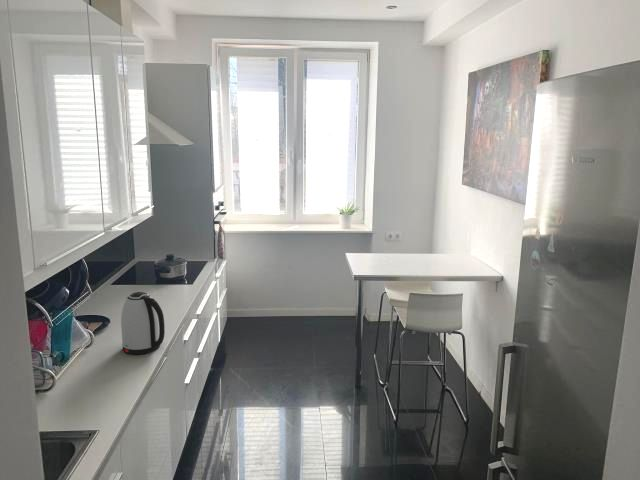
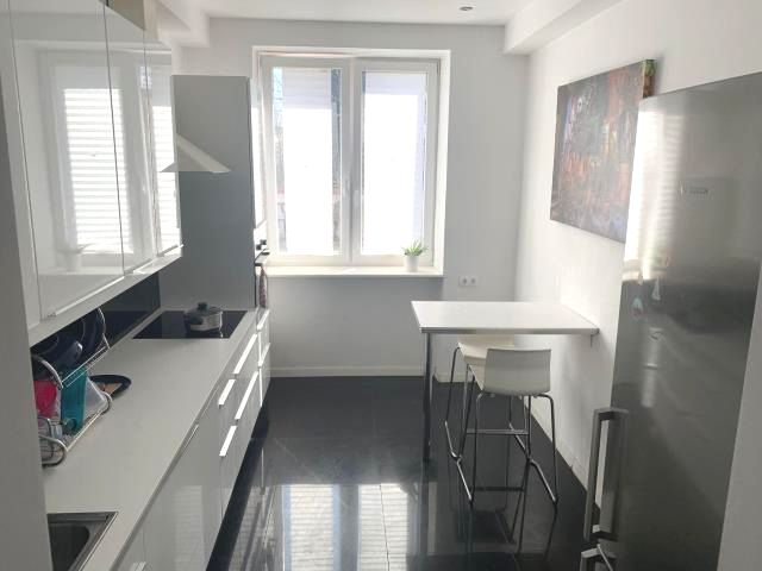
- kettle [120,291,166,355]
